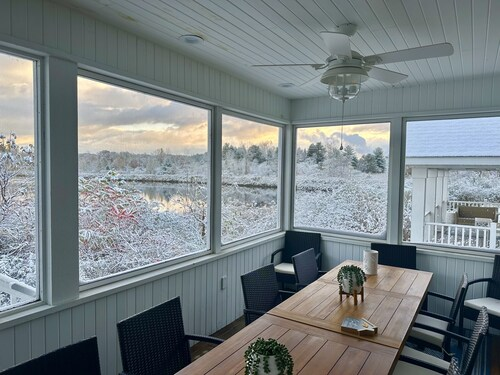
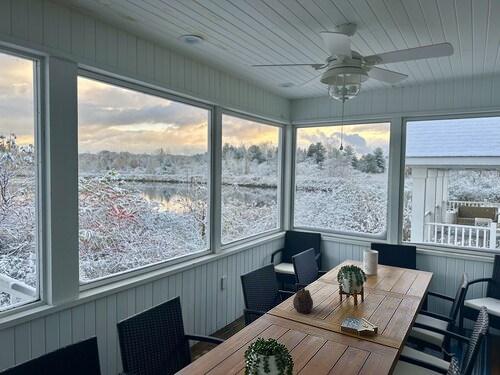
+ teapot [292,287,314,314]
